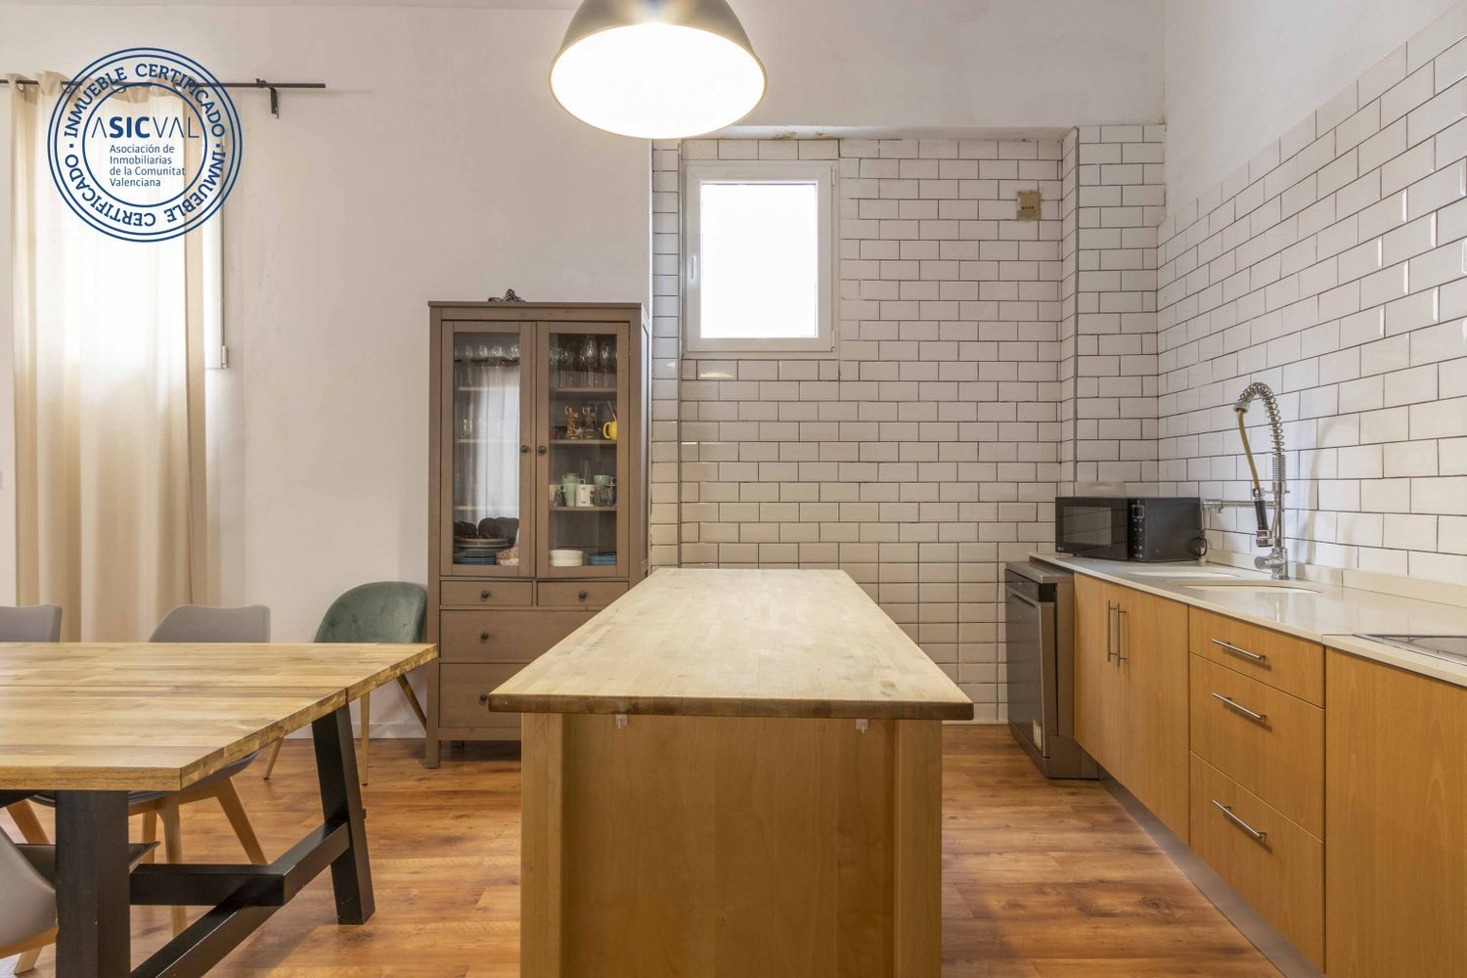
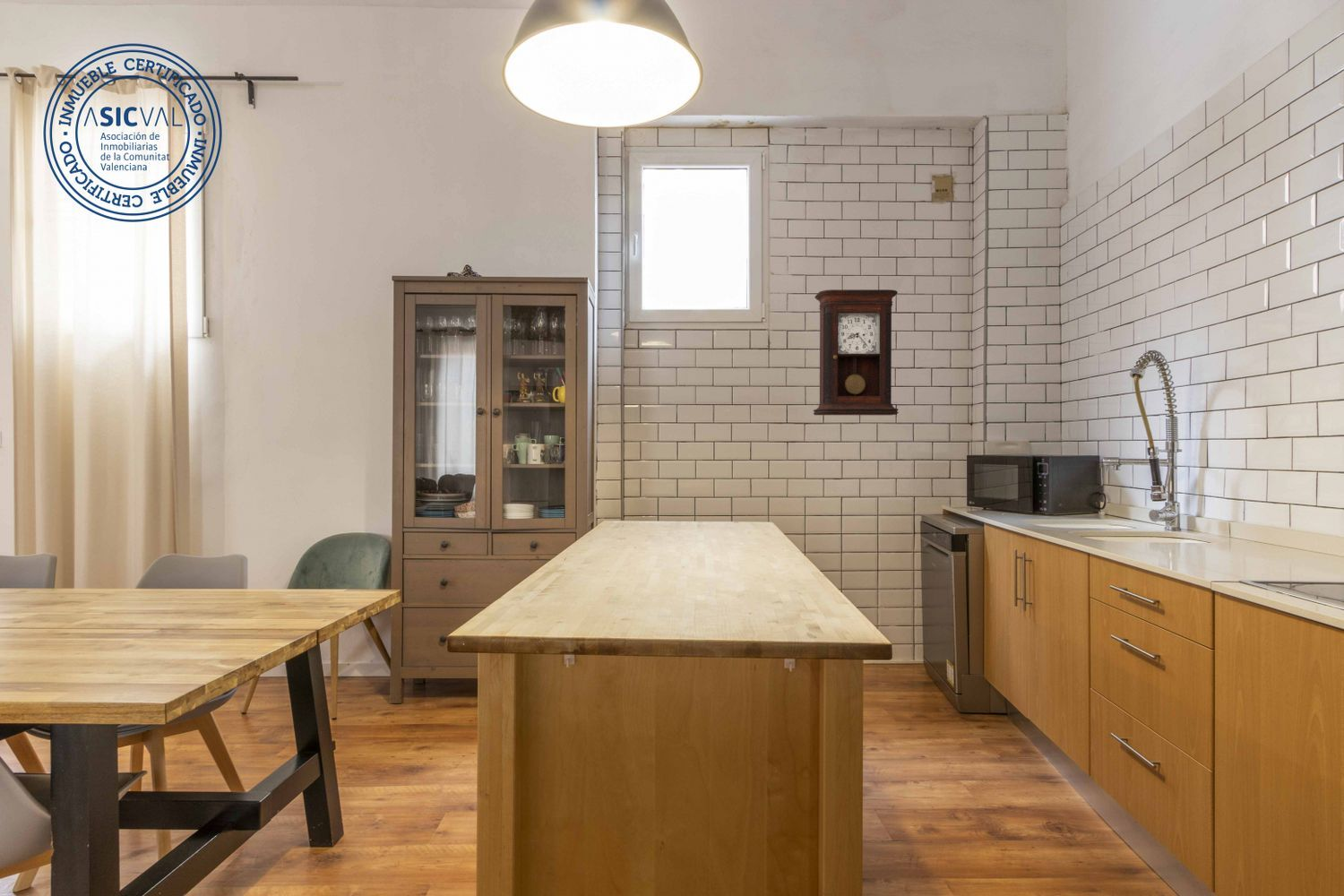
+ pendulum clock [813,289,900,416]
